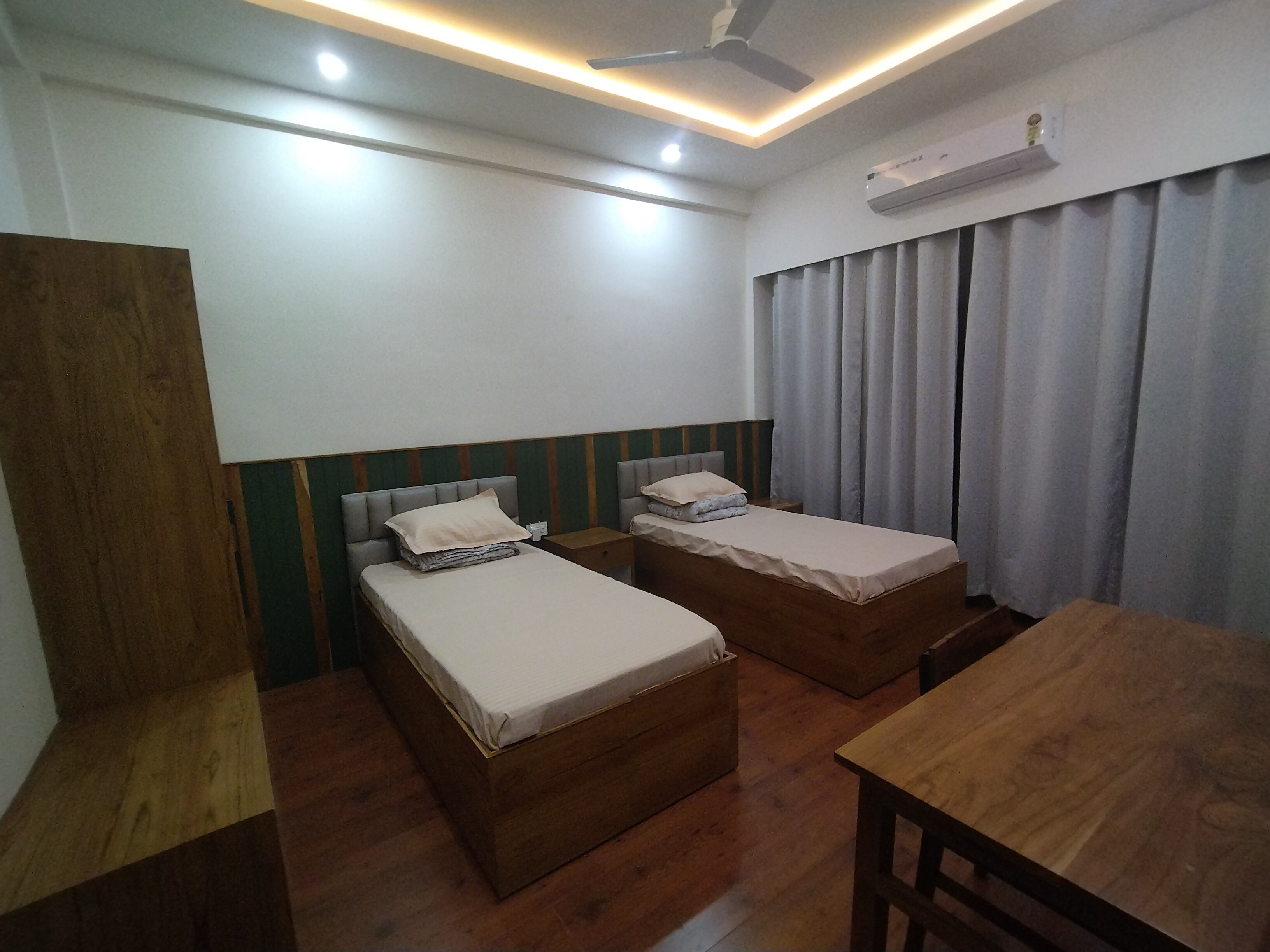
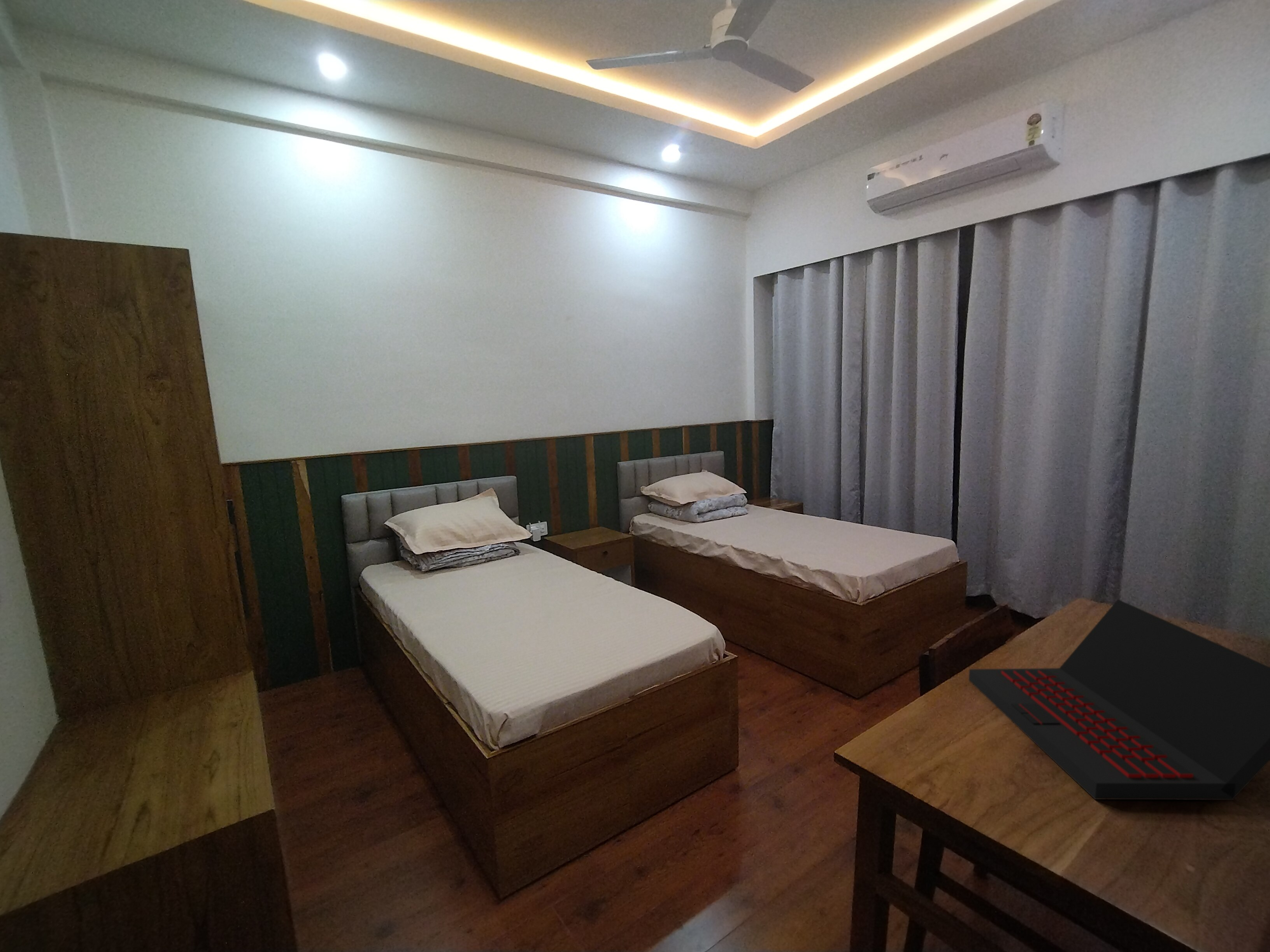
+ laptop [968,599,1270,800]
